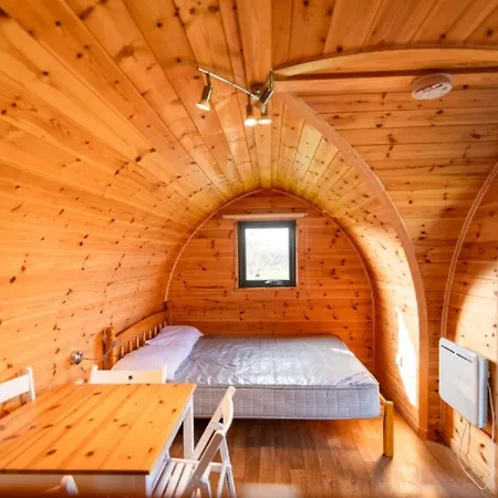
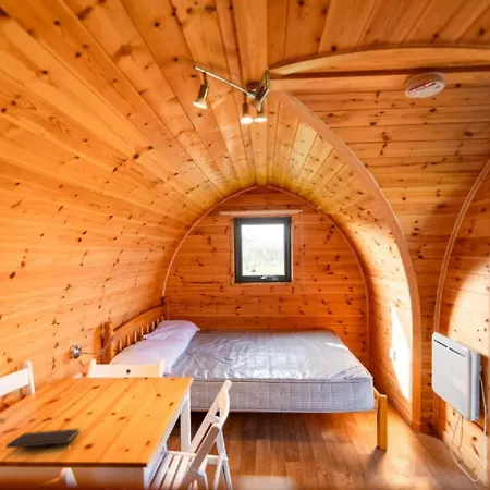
+ notepad [5,427,81,450]
